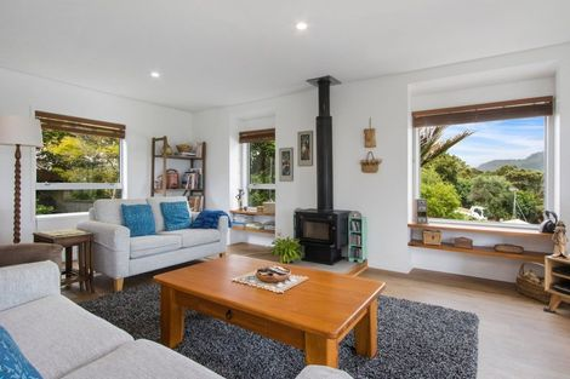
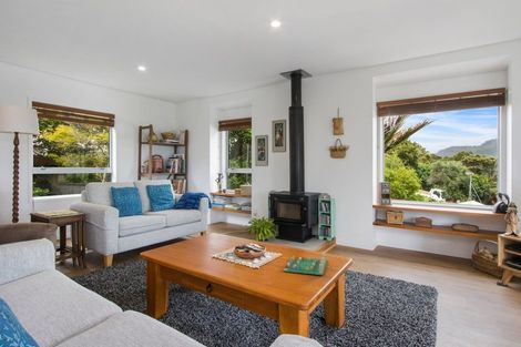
+ board game [283,252,328,276]
